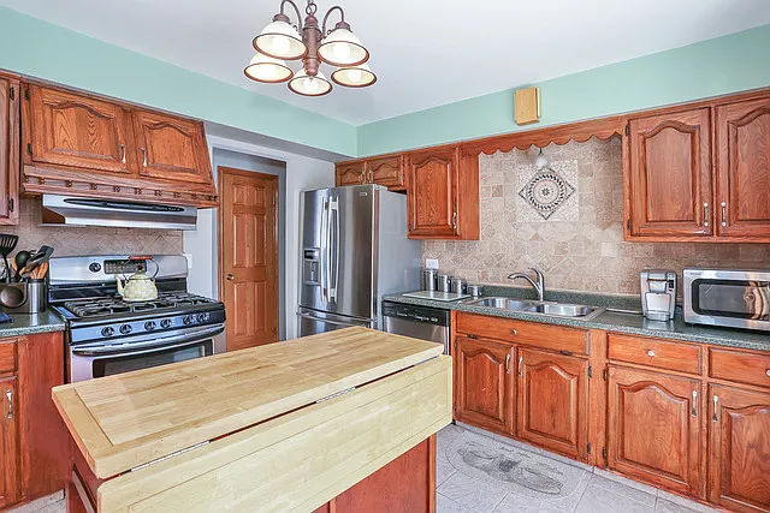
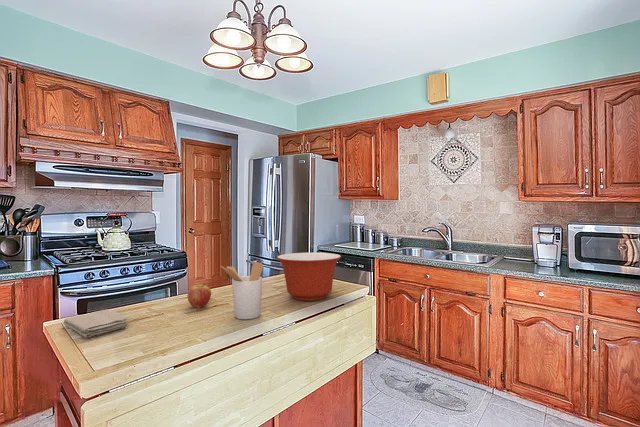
+ fruit [186,282,212,308]
+ utensil holder [221,261,264,320]
+ mixing bowl [276,252,342,302]
+ washcloth [62,308,129,339]
